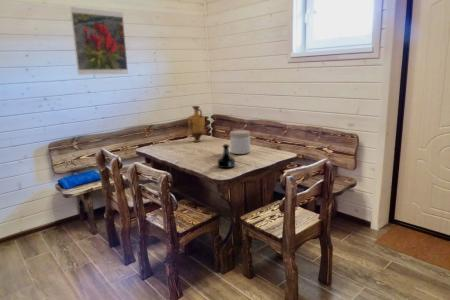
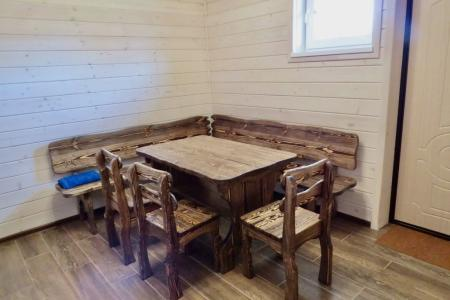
- vase [187,105,206,143]
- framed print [69,6,129,76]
- jar [229,129,251,155]
- tequila bottle [216,143,236,169]
